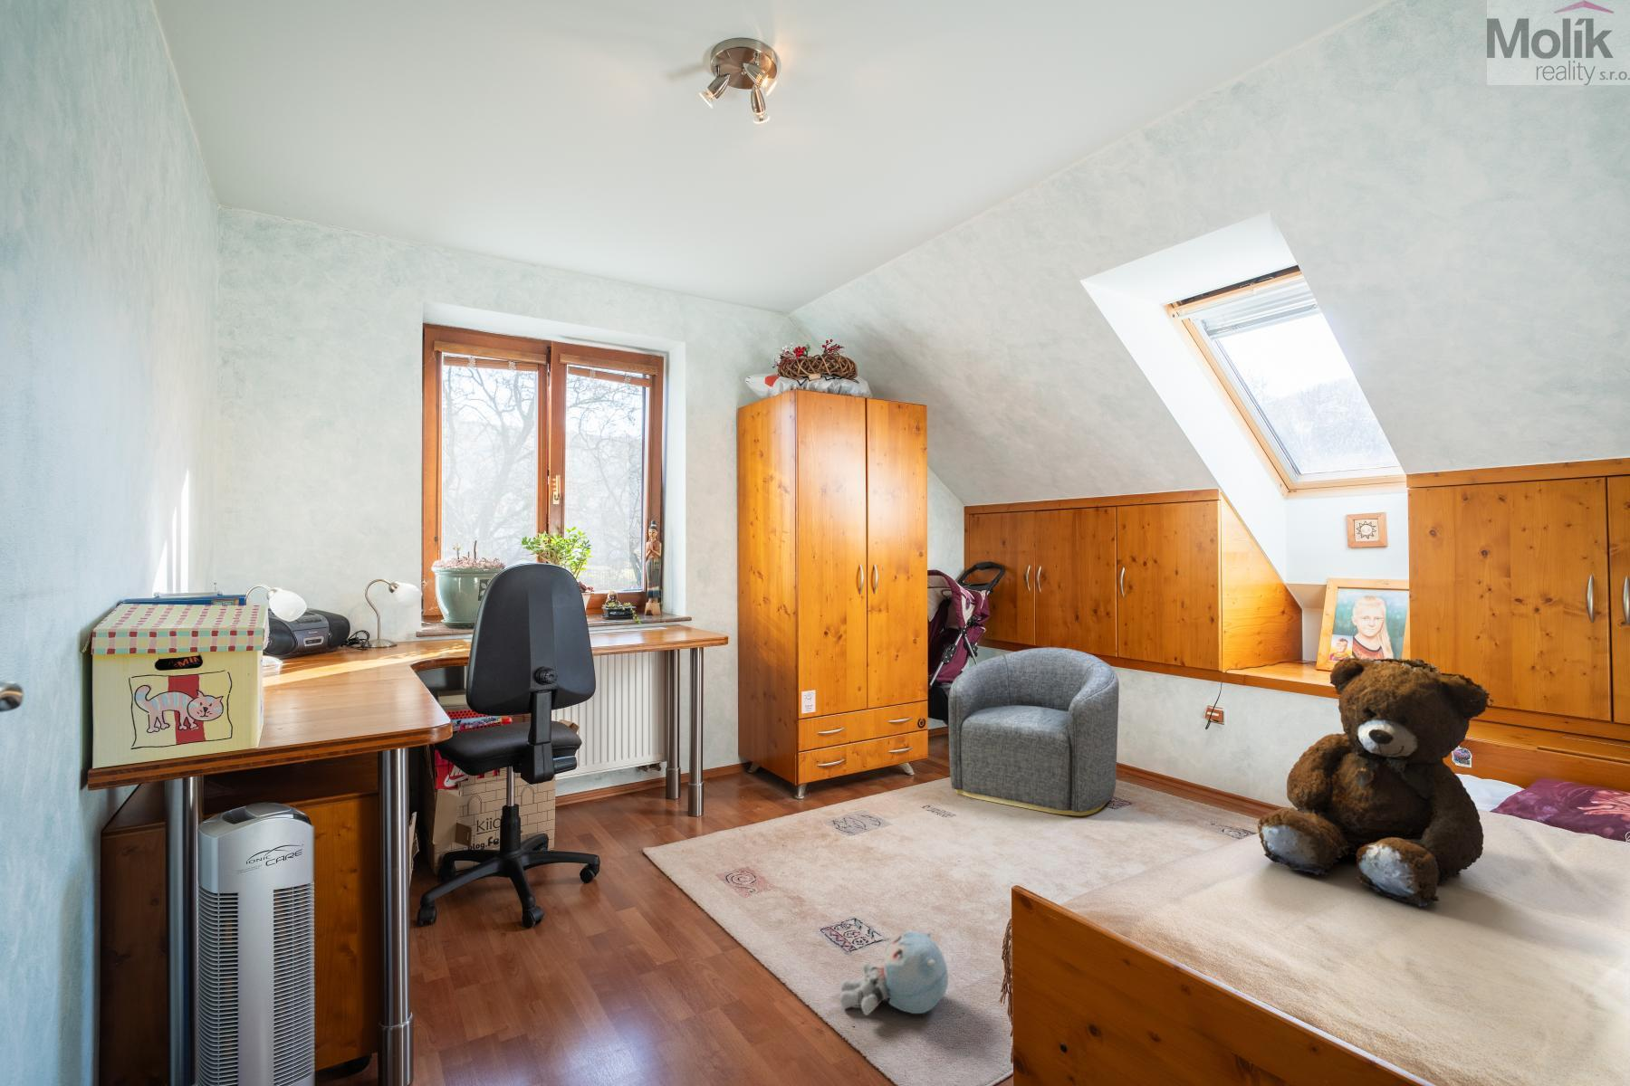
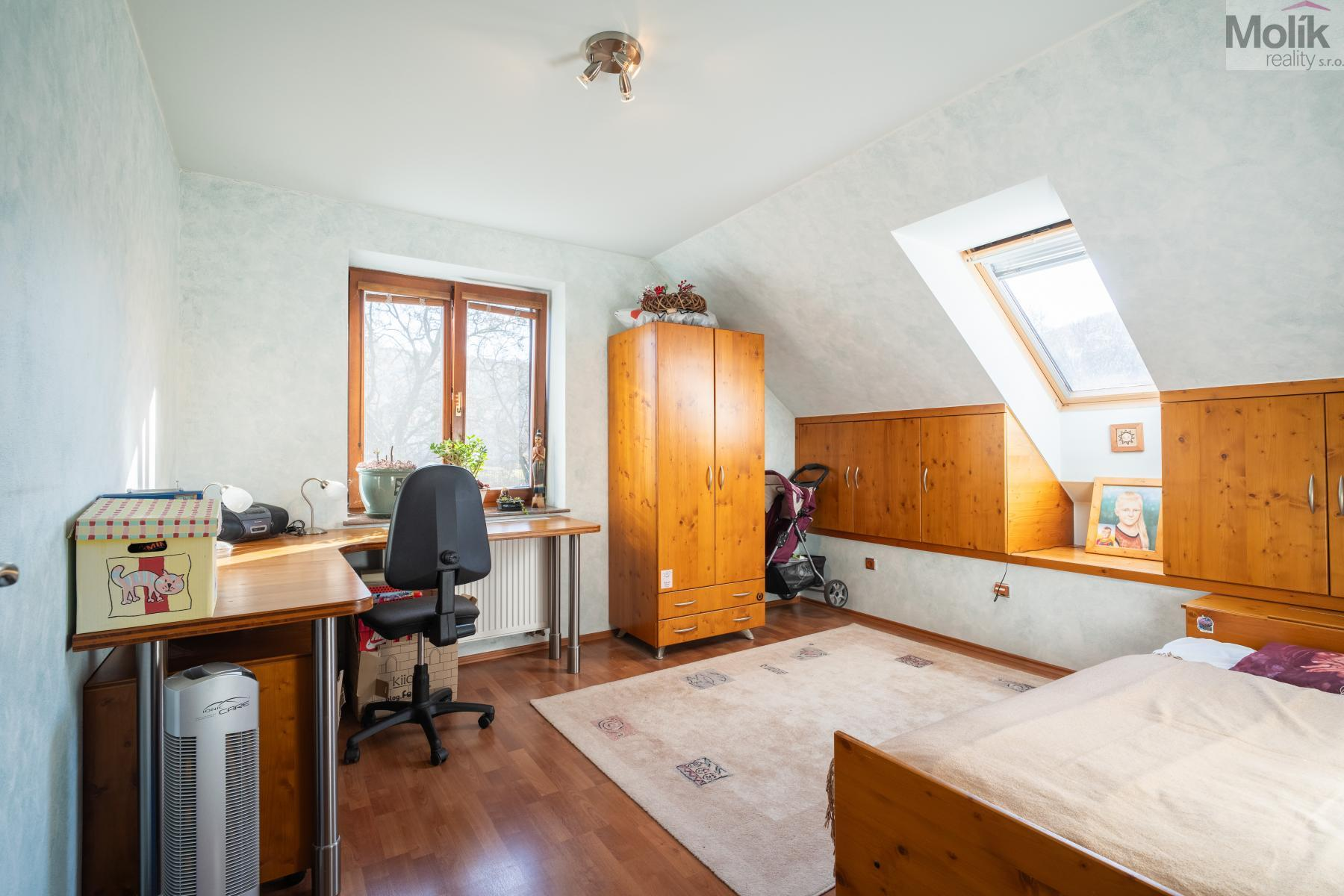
- armchair [947,647,1121,816]
- plush toy [838,931,950,1017]
- teddy bear [1256,656,1495,907]
